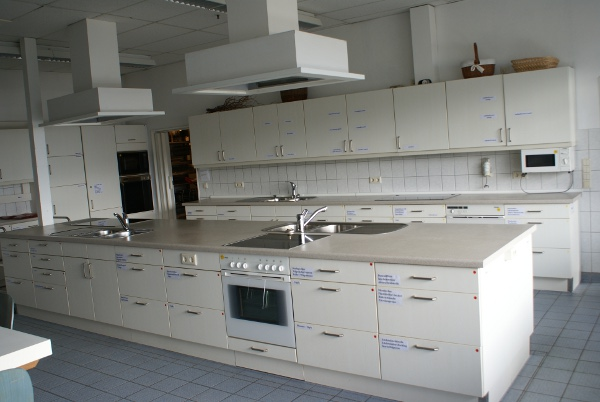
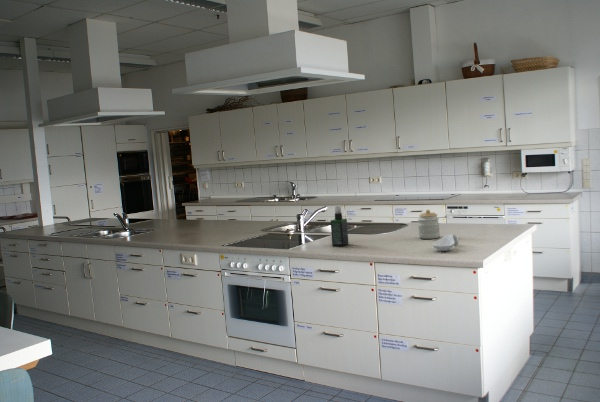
+ jar [417,209,441,240]
+ spoon rest [431,233,460,252]
+ spray bottle [330,204,350,247]
